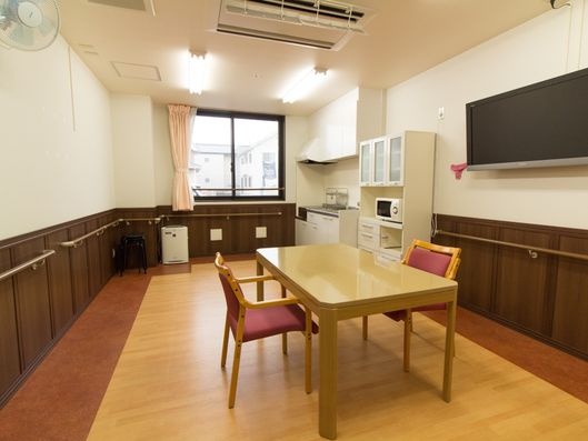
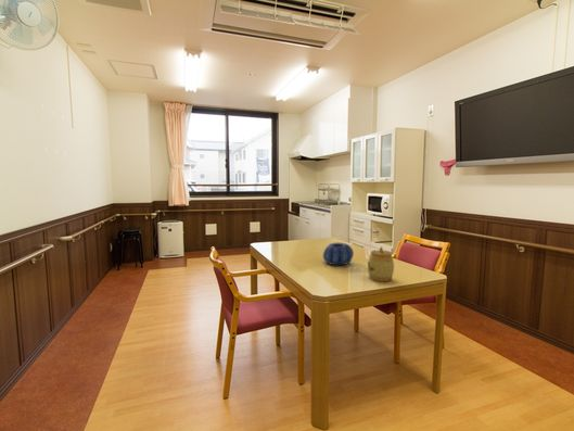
+ decorative bowl [322,242,355,266]
+ jar [367,245,395,282]
